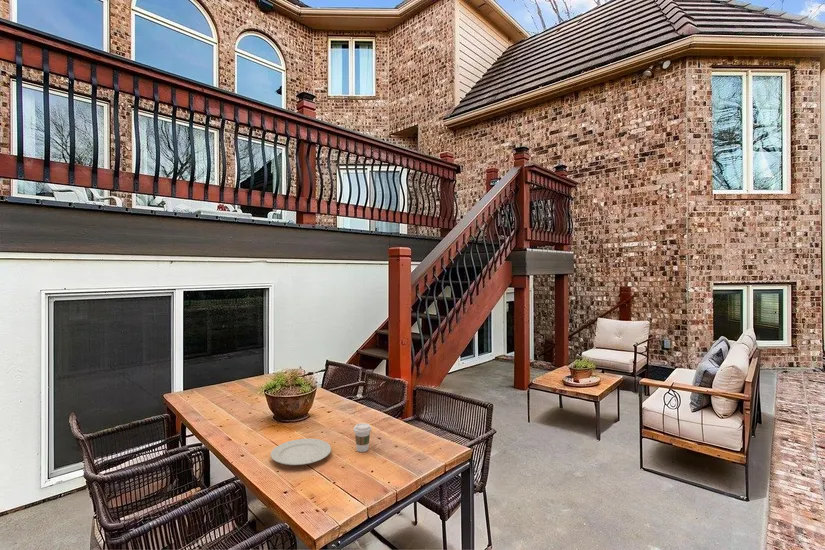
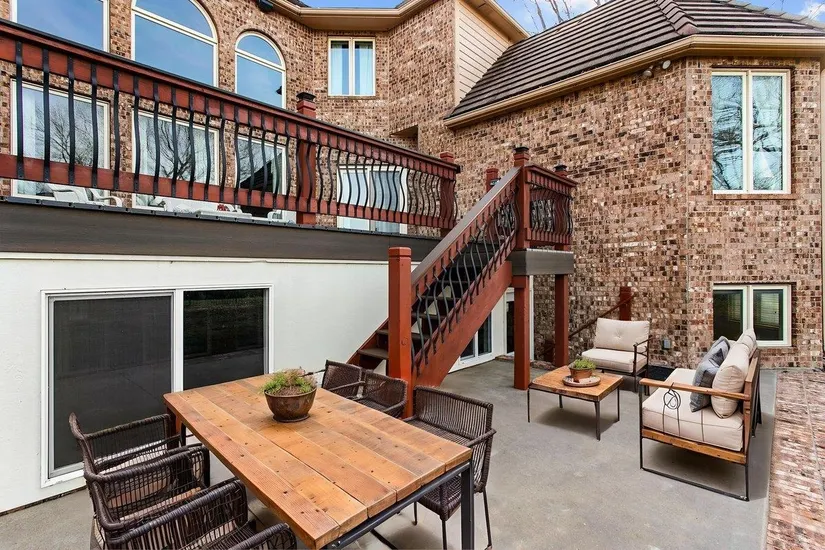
- chinaware [270,438,332,466]
- coffee cup [353,422,372,453]
